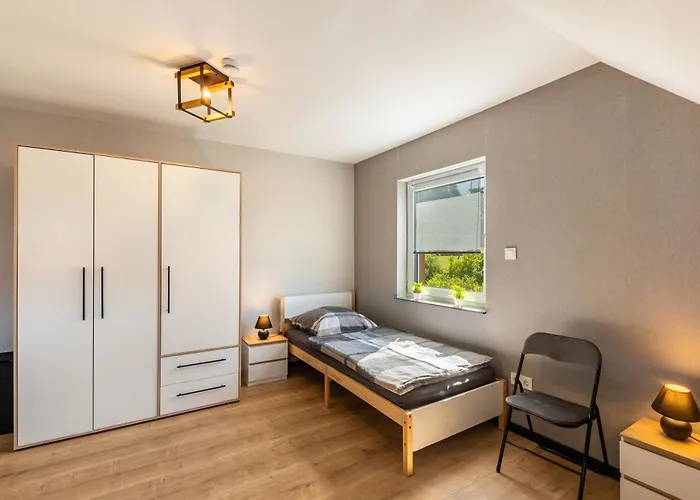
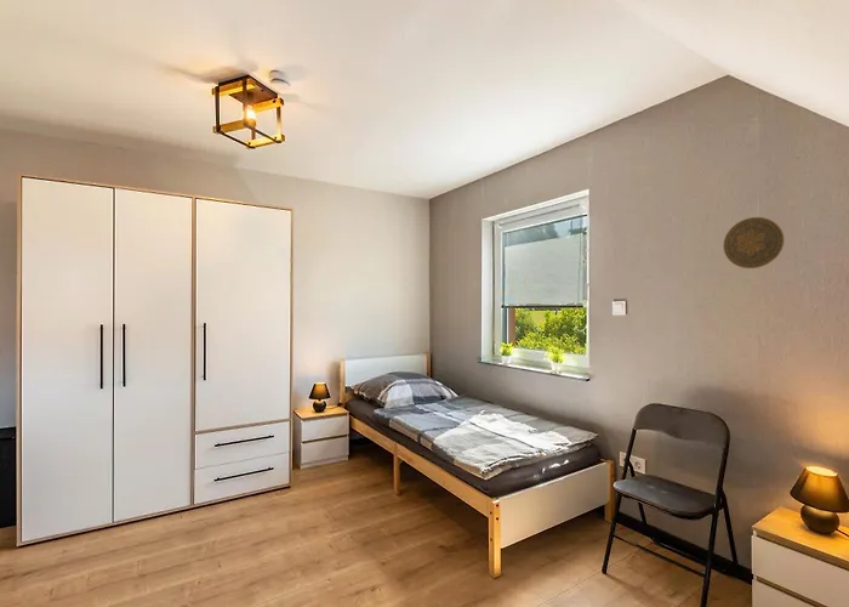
+ decorative plate [722,216,785,270]
